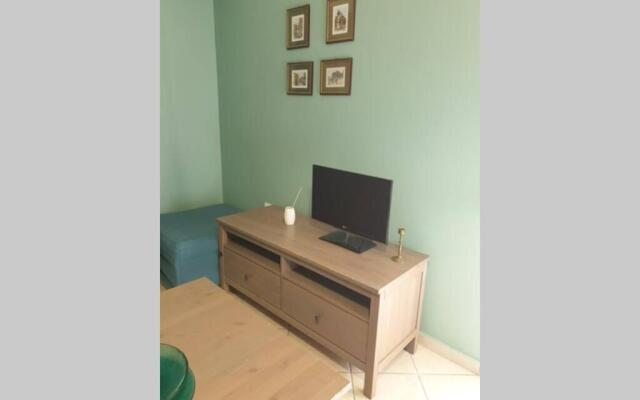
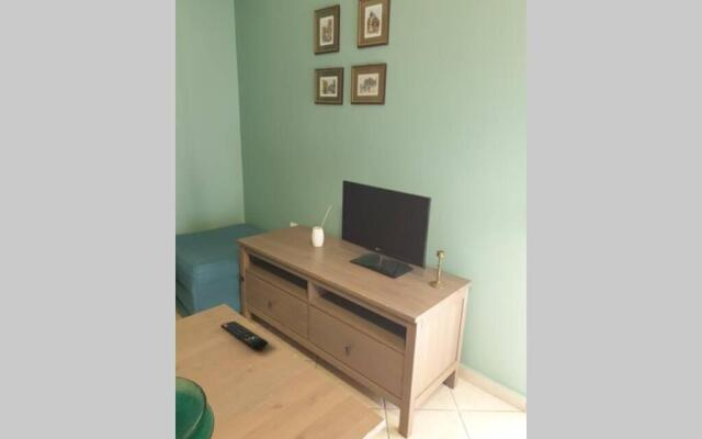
+ remote control [219,320,269,350]
